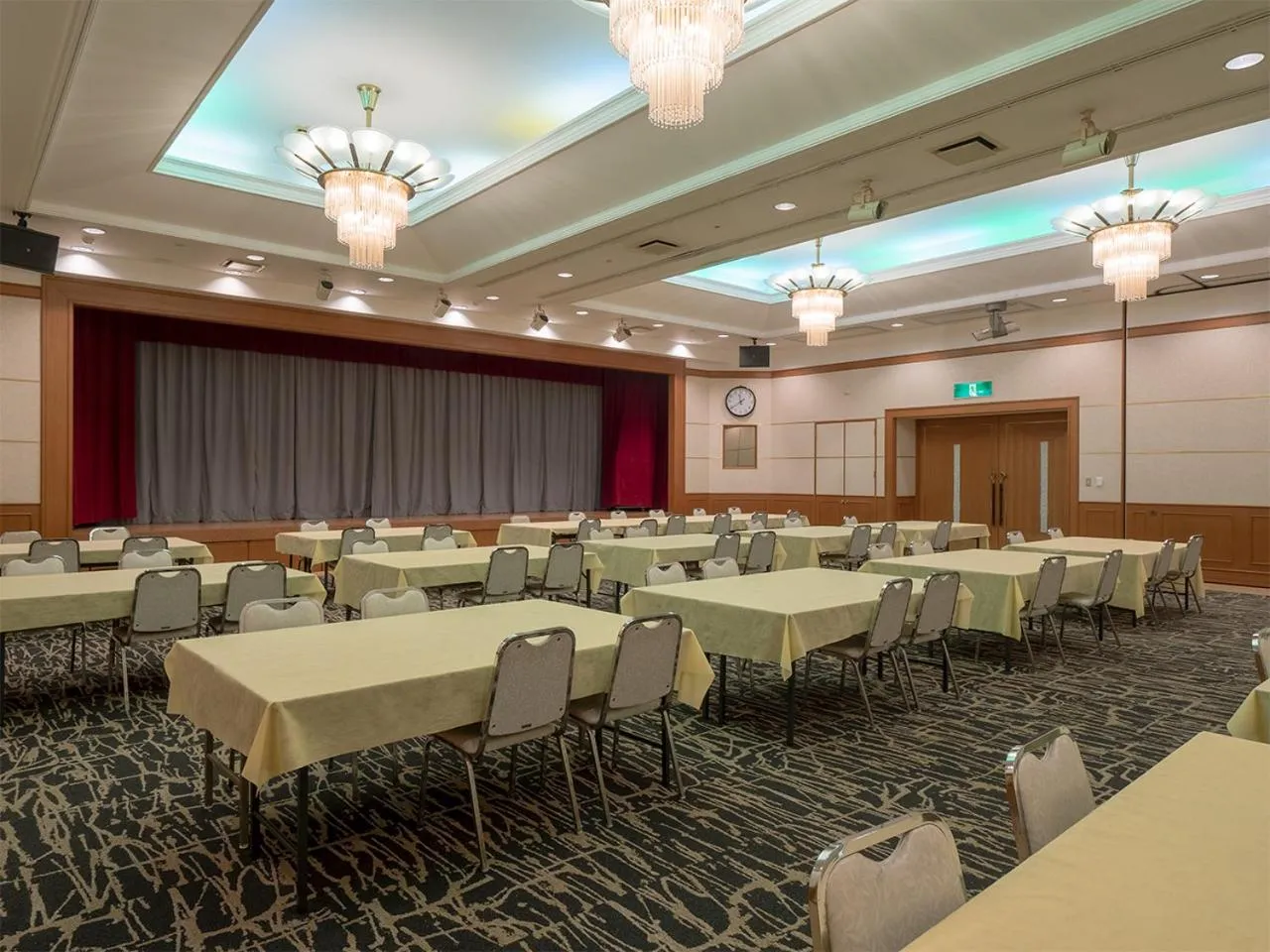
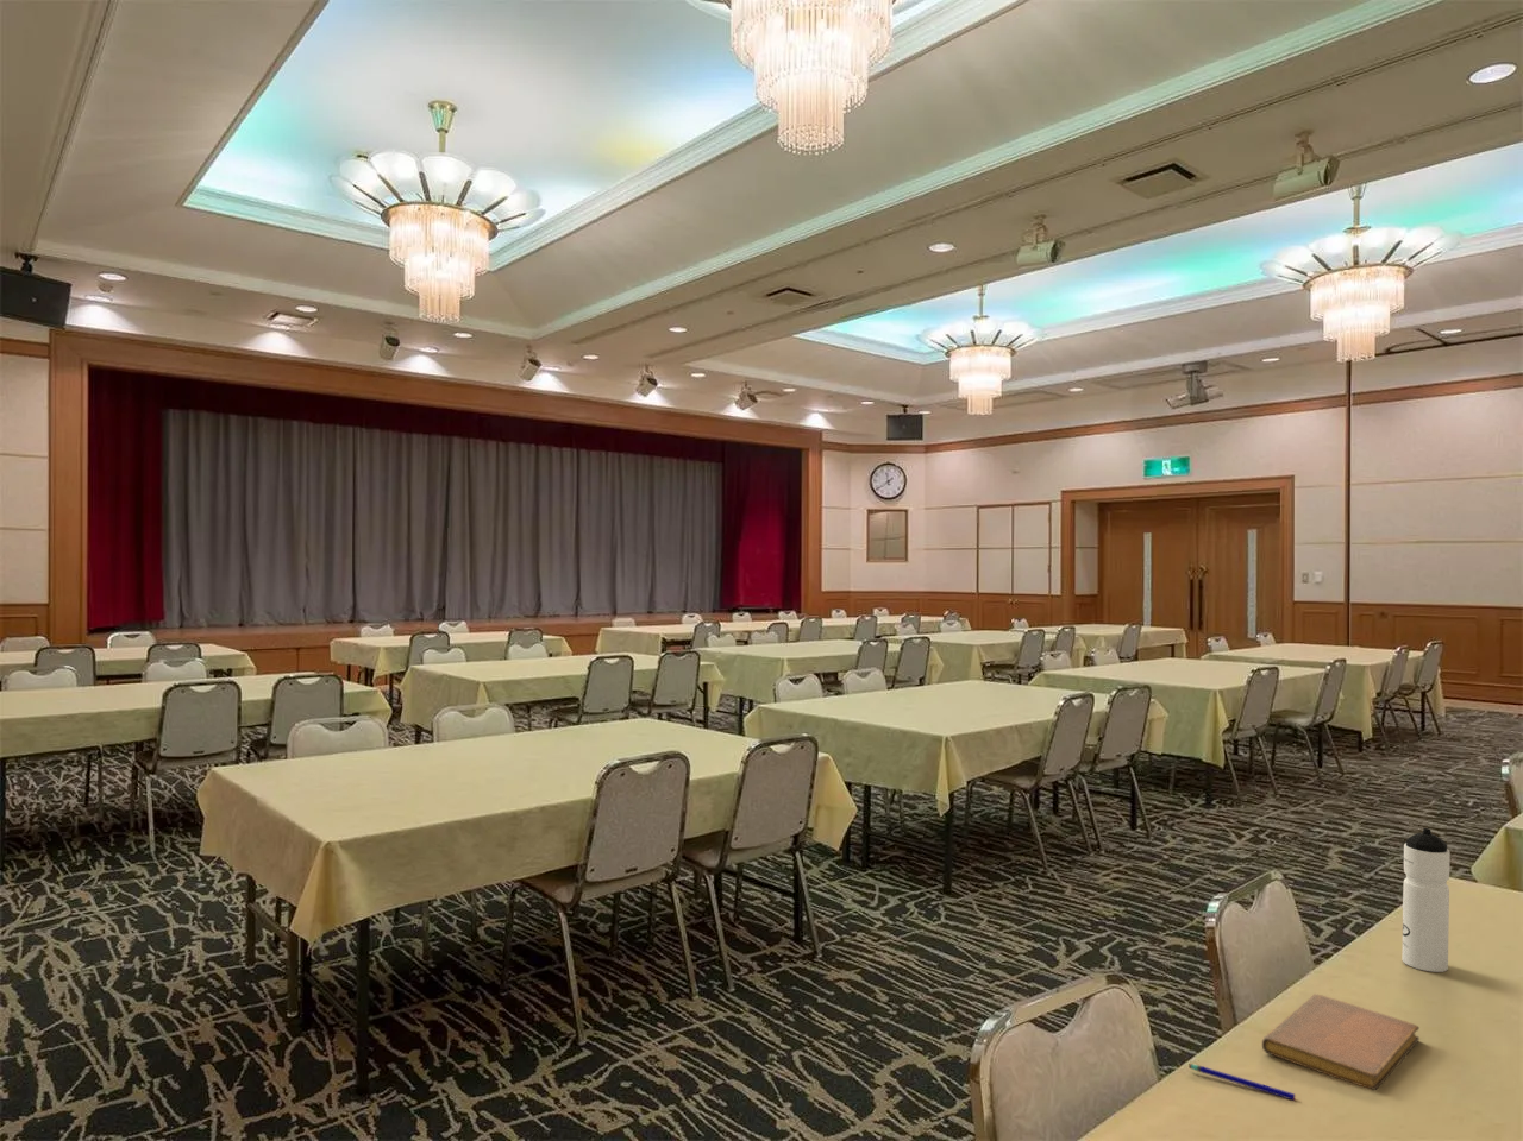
+ pen [1187,1063,1295,1101]
+ water bottle [1401,827,1451,973]
+ notebook [1262,992,1421,1091]
